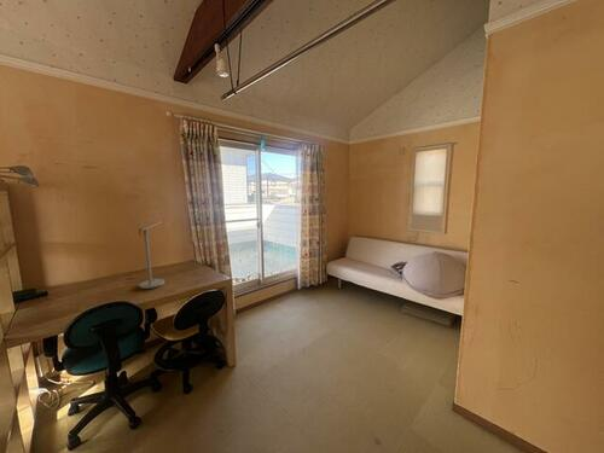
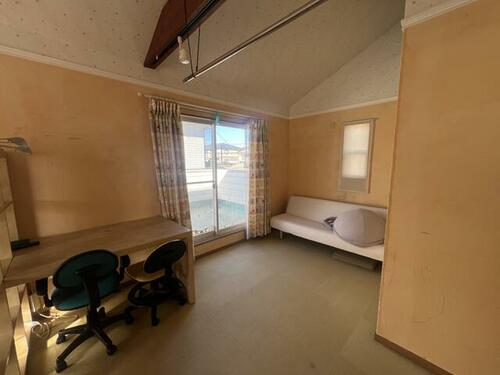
- desk lamp [138,221,165,290]
